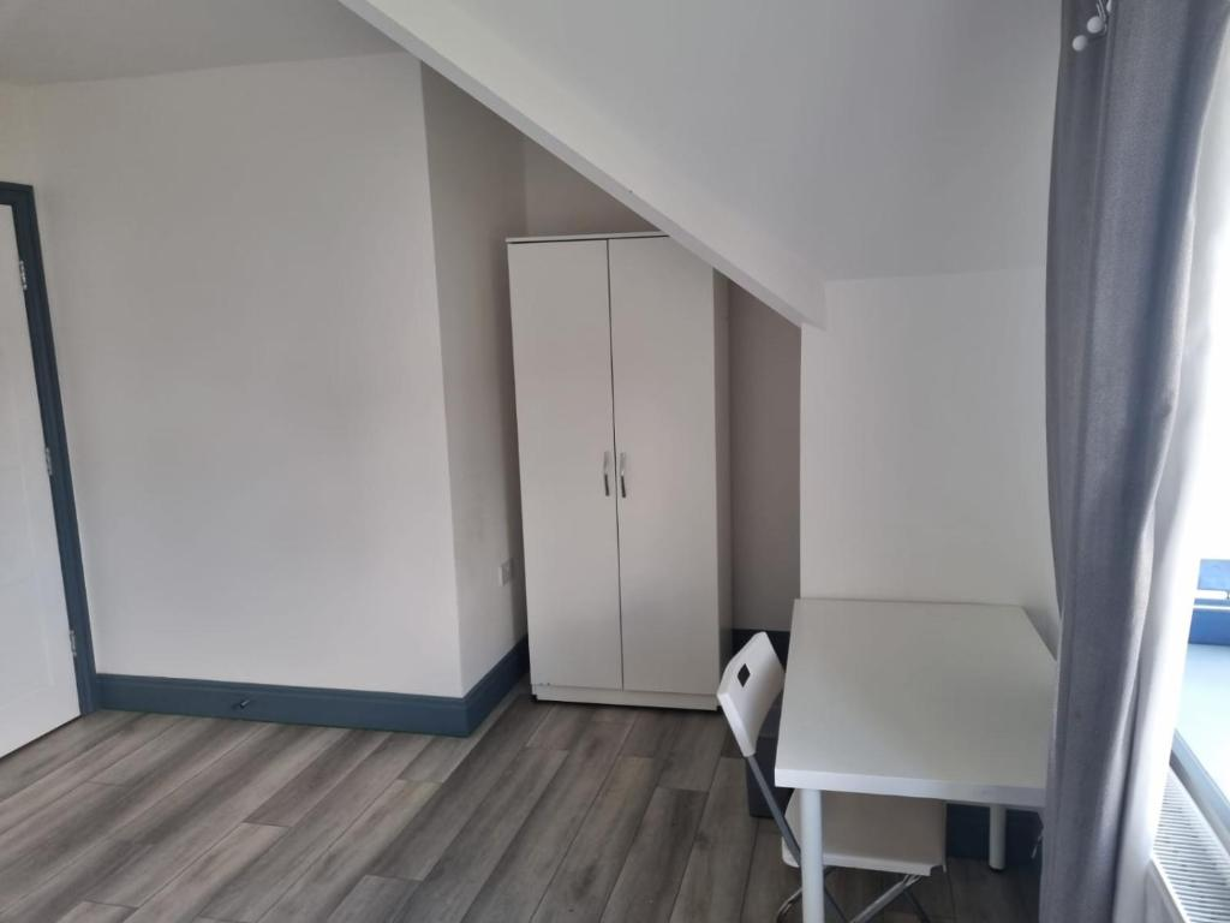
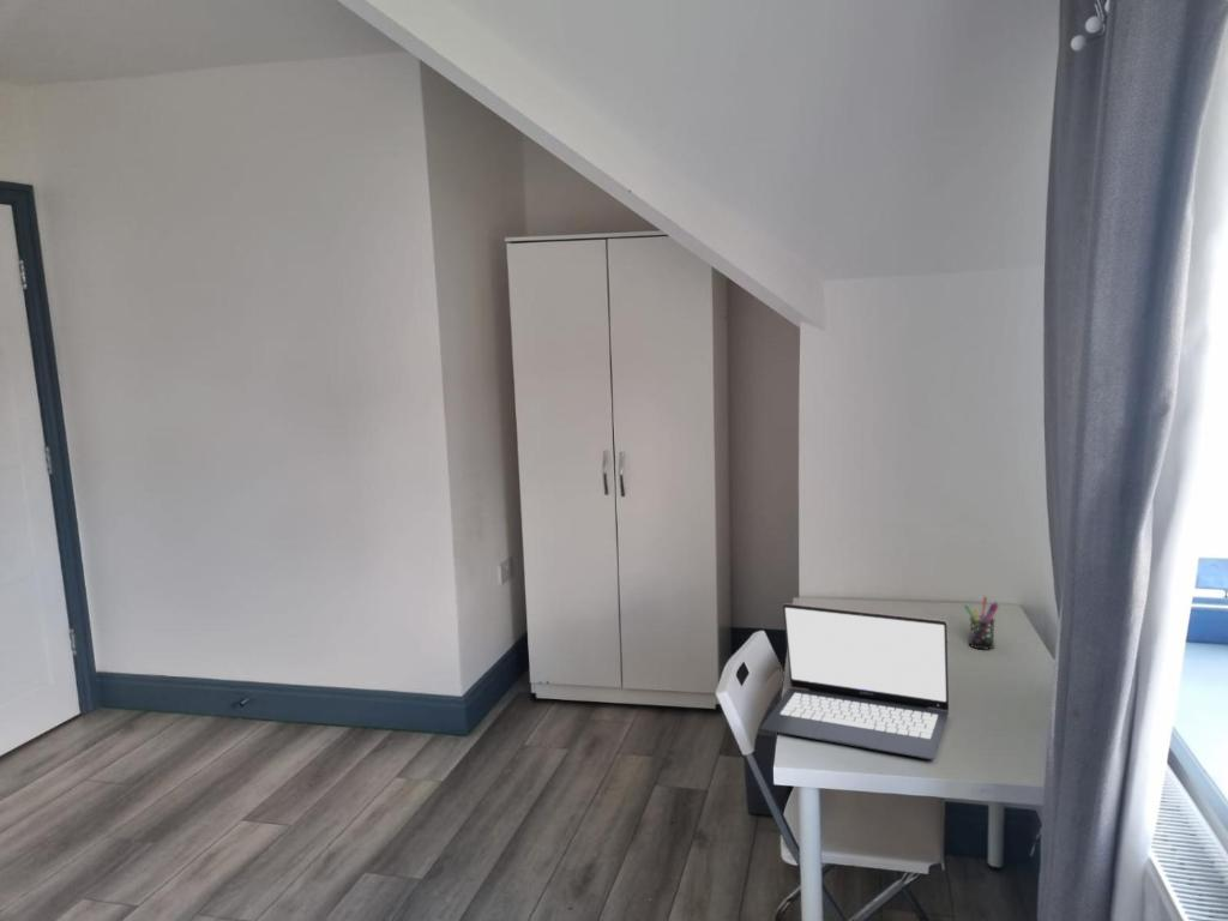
+ pen holder [963,595,1000,651]
+ laptop [759,602,951,760]
